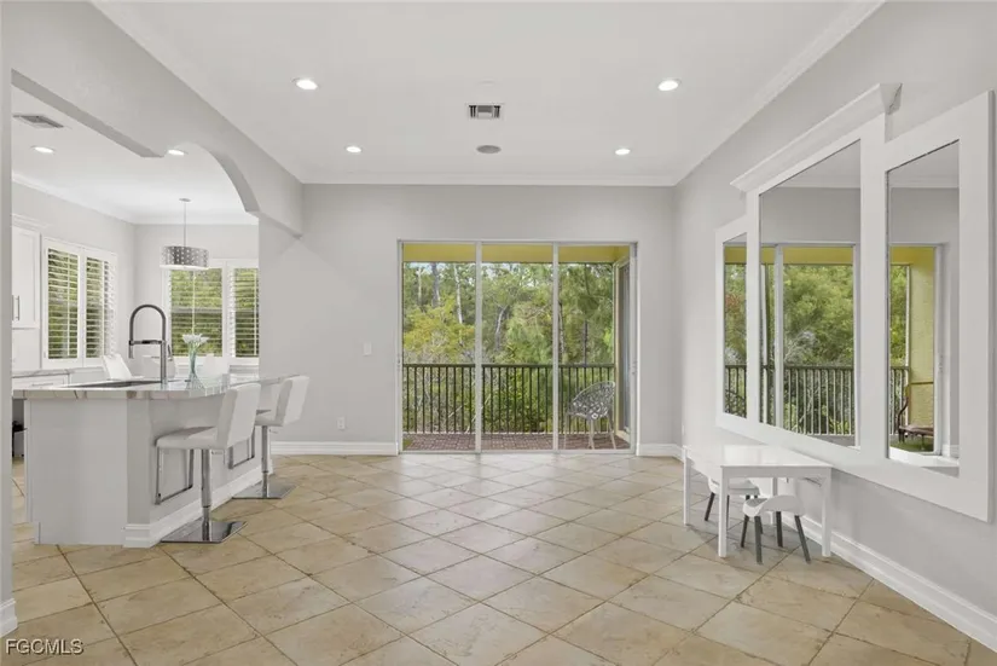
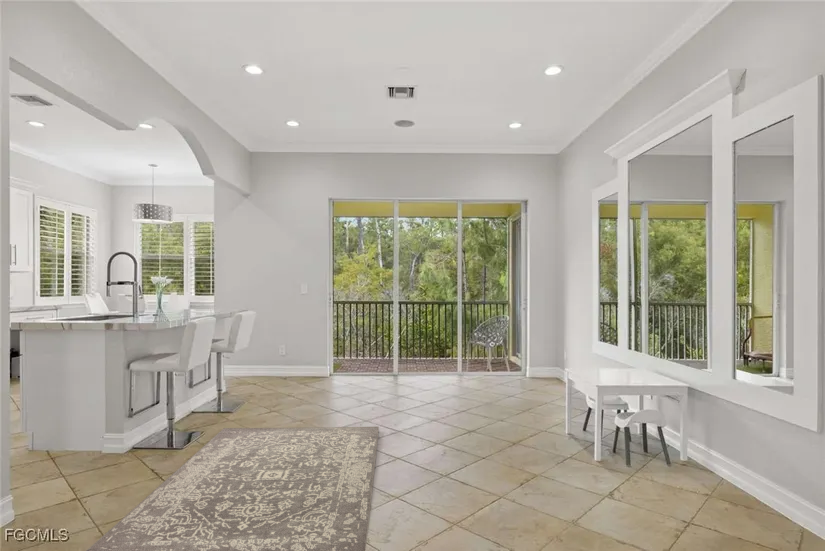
+ rug [86,426,380,551]
